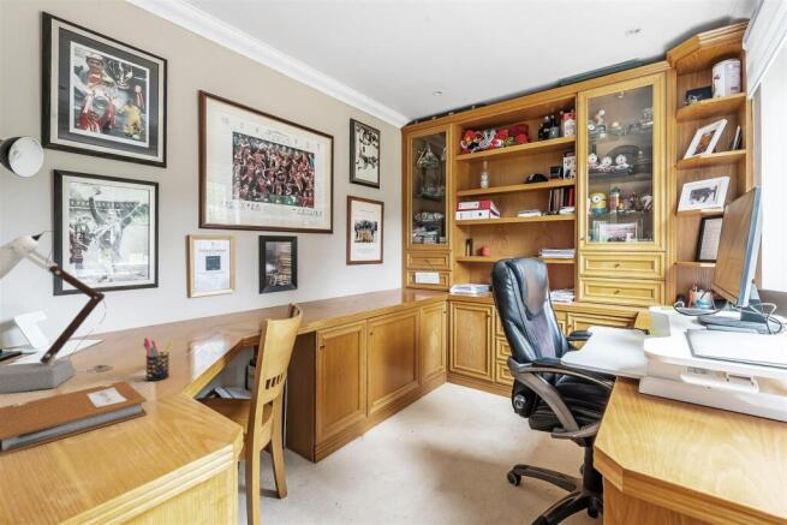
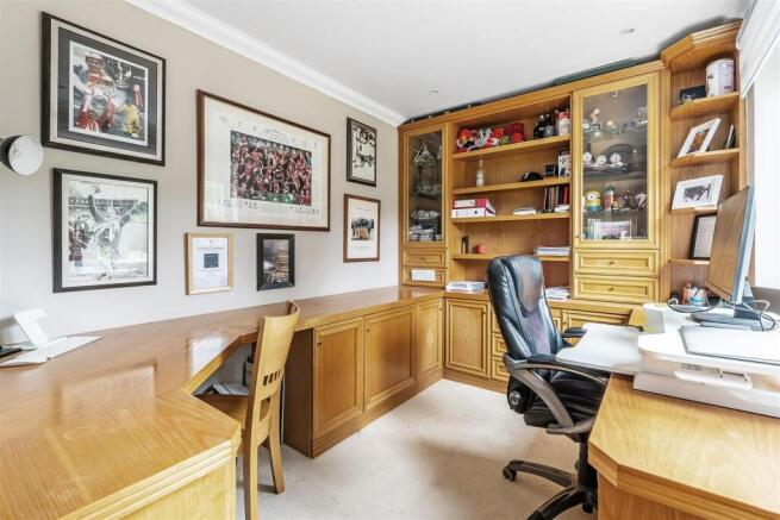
- pen holder [142,336,174,382]
- desk lamp [0,229,114,395]
- notebook [0,380,148,457]
